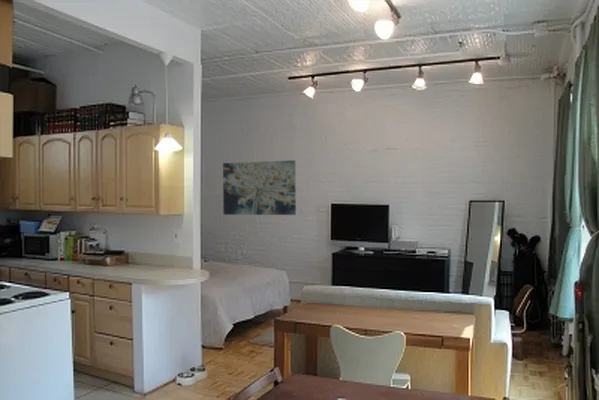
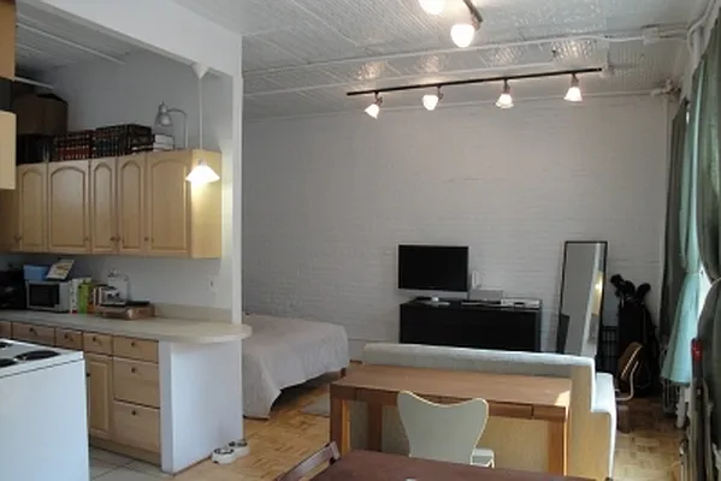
- wall art [222,159,297,216]
